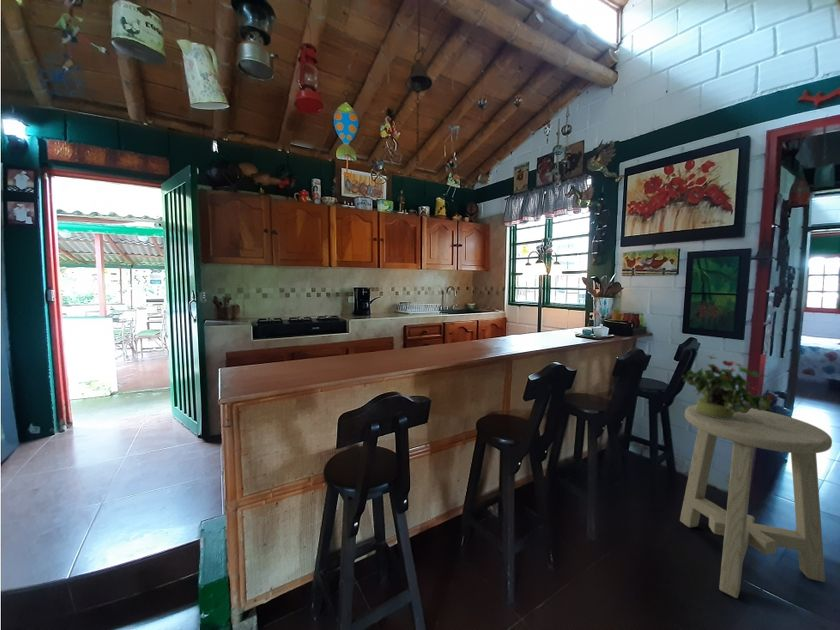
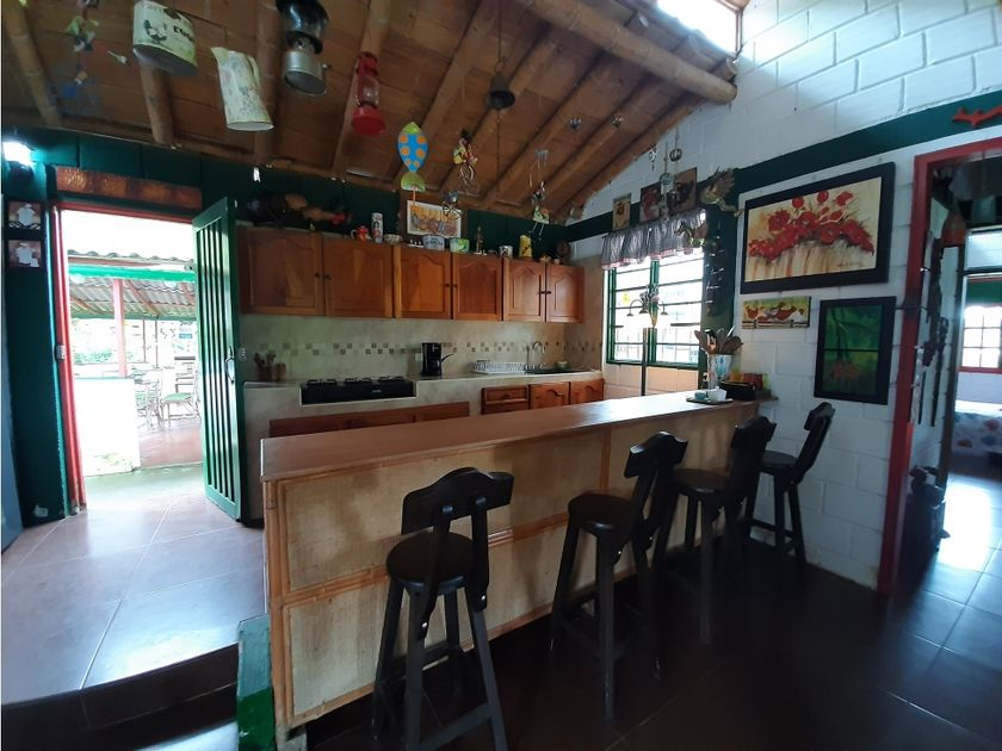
- potted plant [681,354,776,419]
- stool [679,404,833,599]
